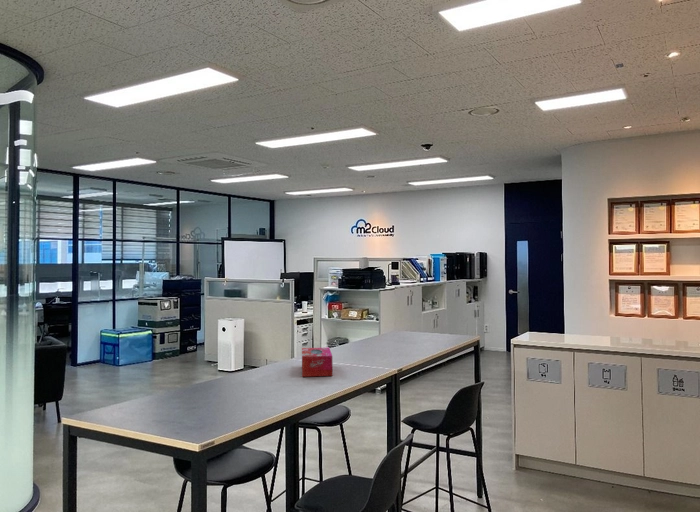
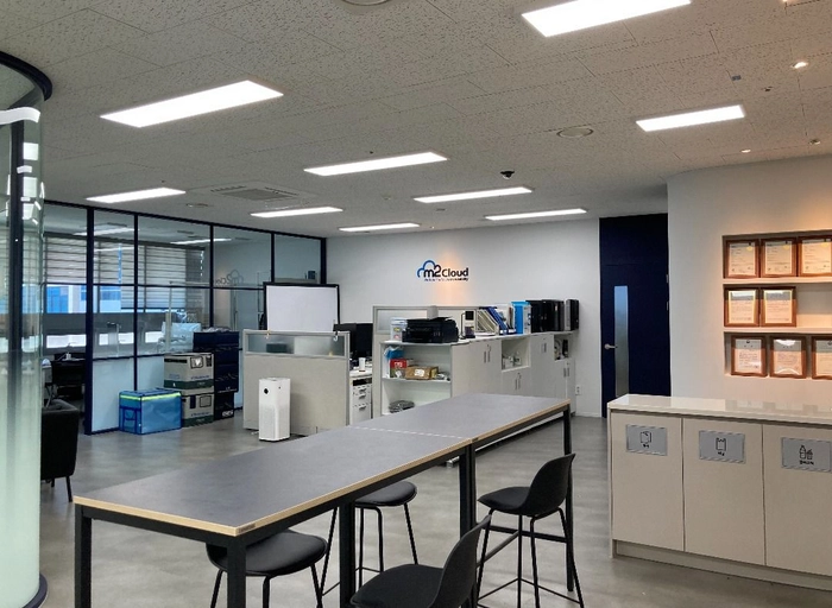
- tissue box [301,346,334,378]
